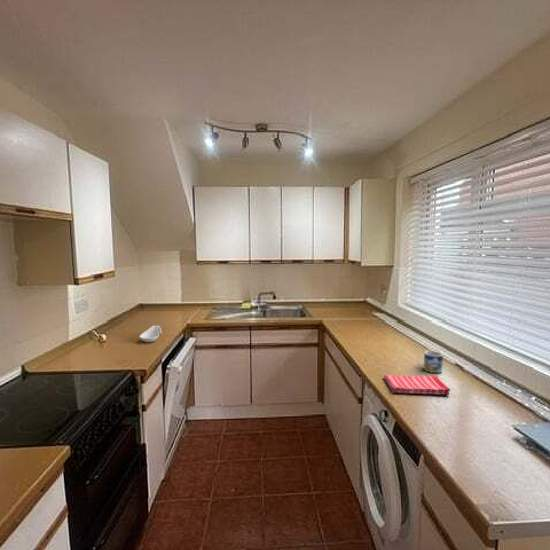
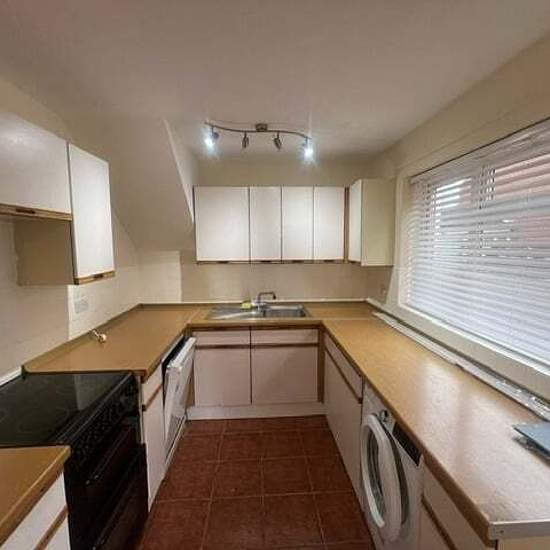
- dish towel [383,374,451,396]
- spoon rest [139,325,163,343]
- mug [423,350,444,374]
